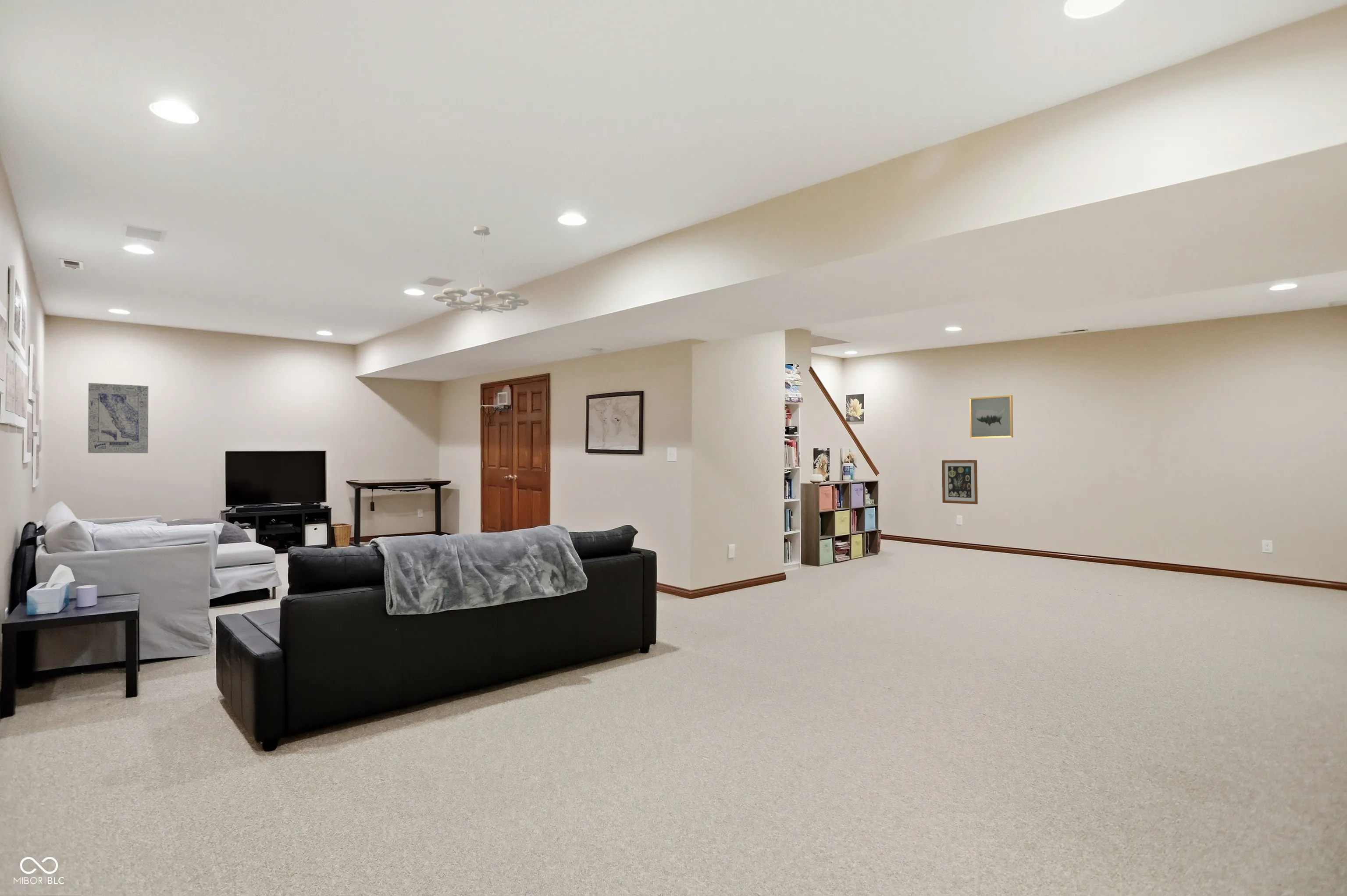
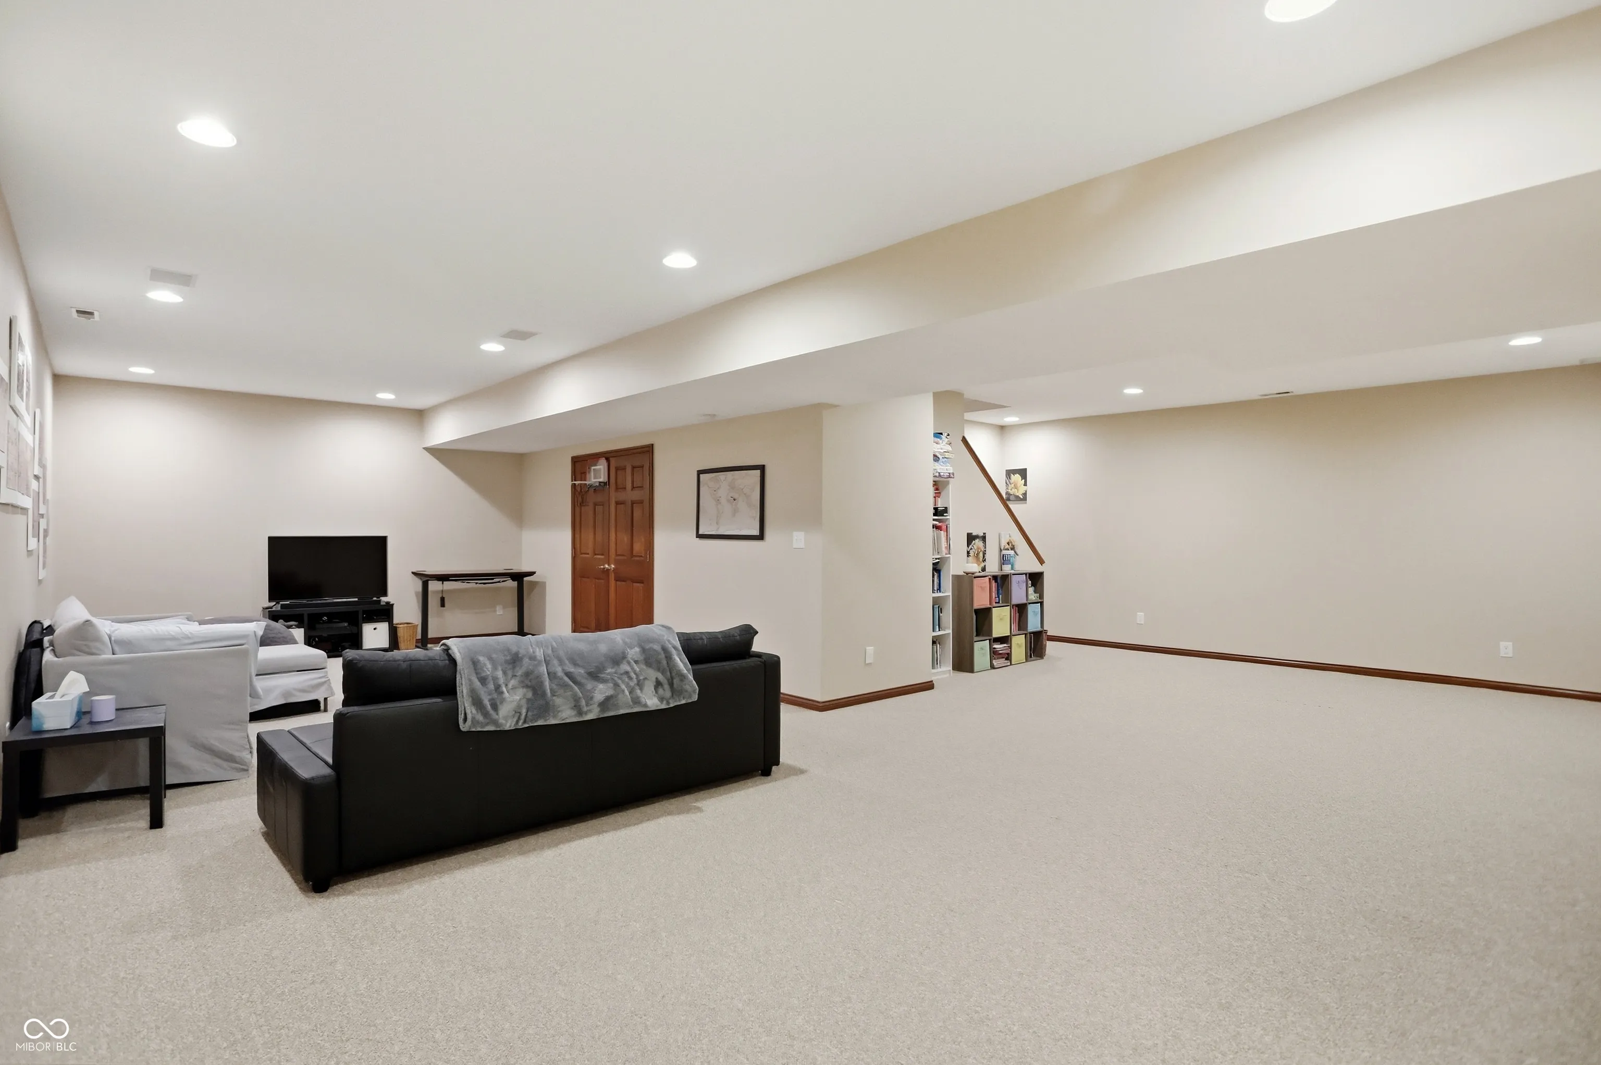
- wall art [87,382,149,454]
- chandelier [432,225,529,314]
- wall art [969,395,1014,439]
- wall art [941,460,978,505]
